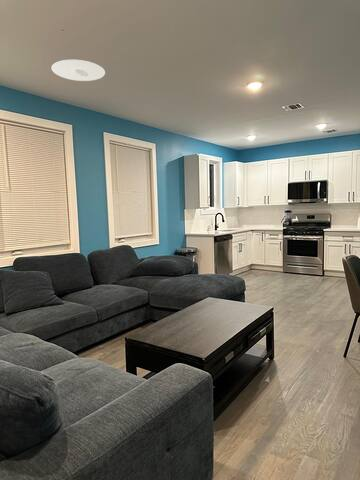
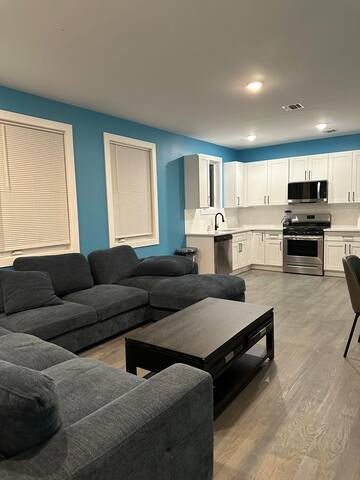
- ceiling light [50,59,106,82]
